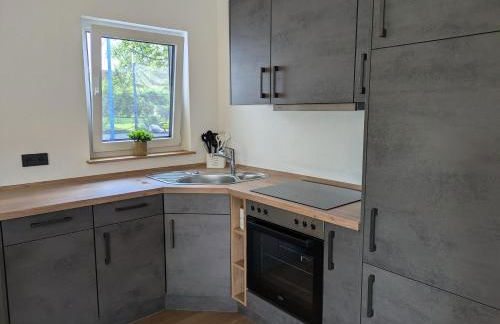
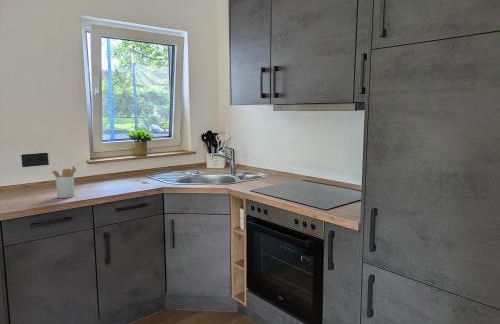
+ utensil holder [51,165,77,199]
